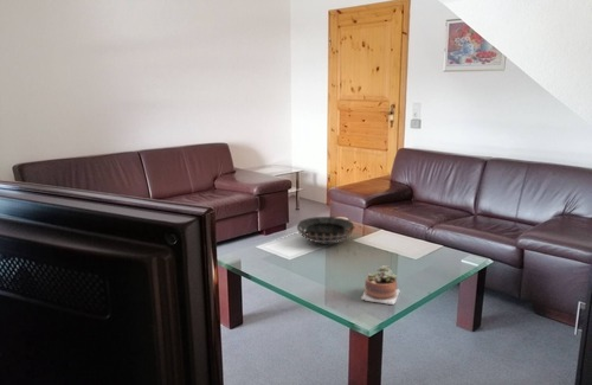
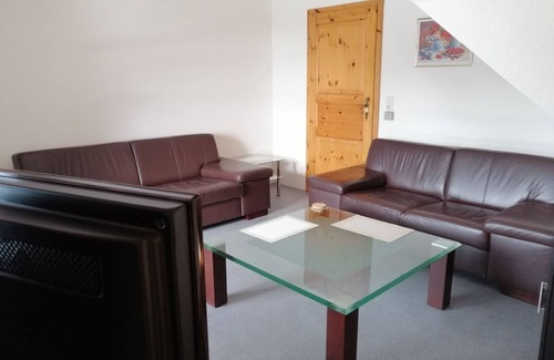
- decorative bowl [296,216,356,244]
- succulent plant [360,264,401,306]
